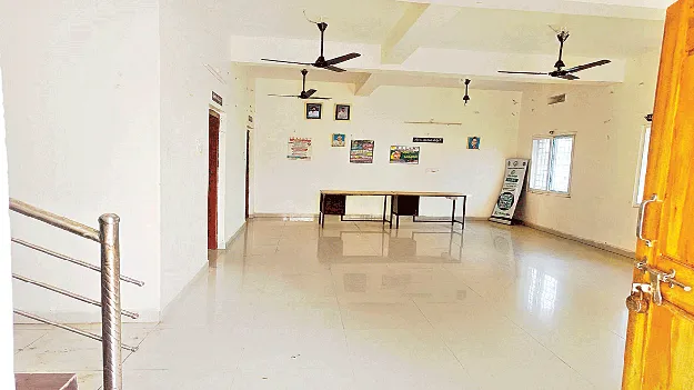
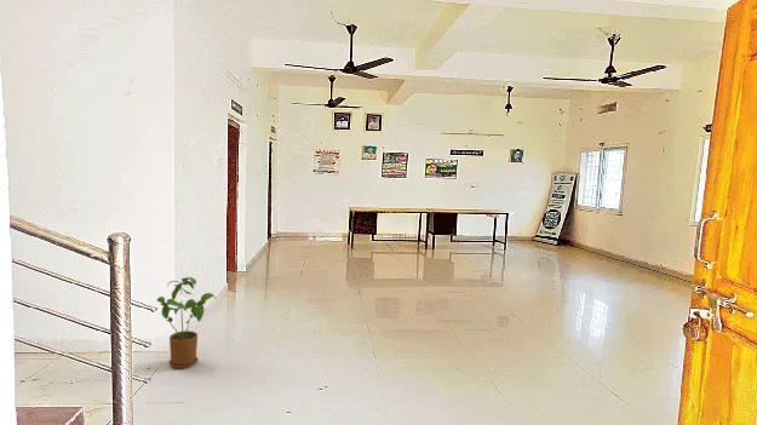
+ house plant [155,276,217,369]
